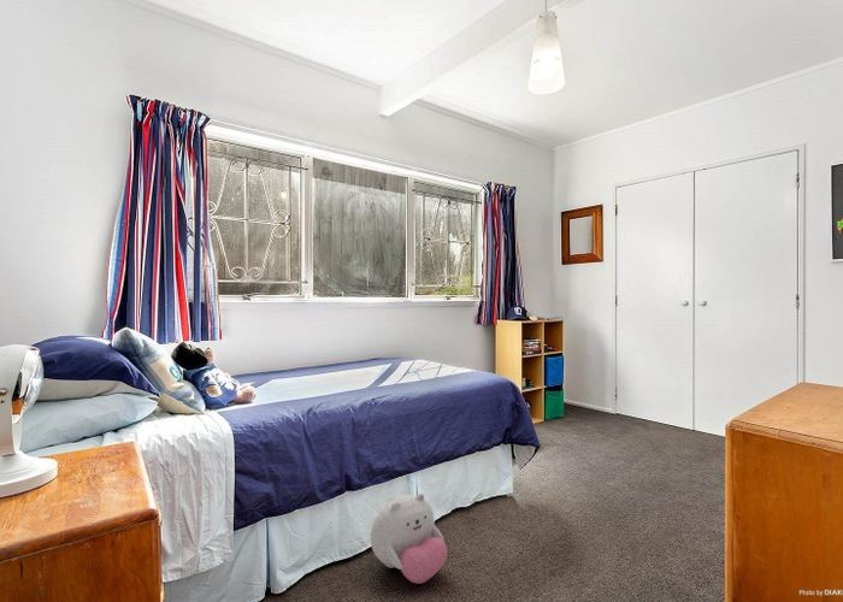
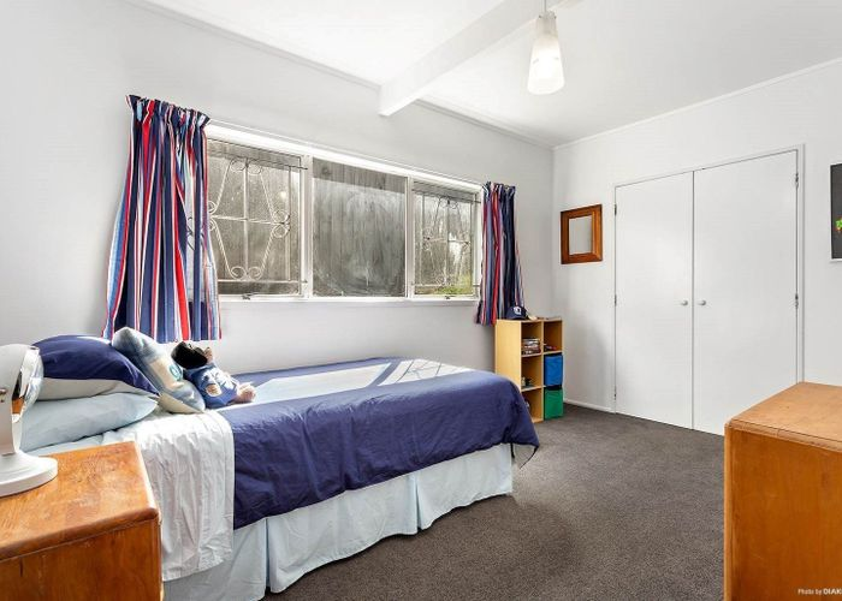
- plush toy [370,492,449,585]
